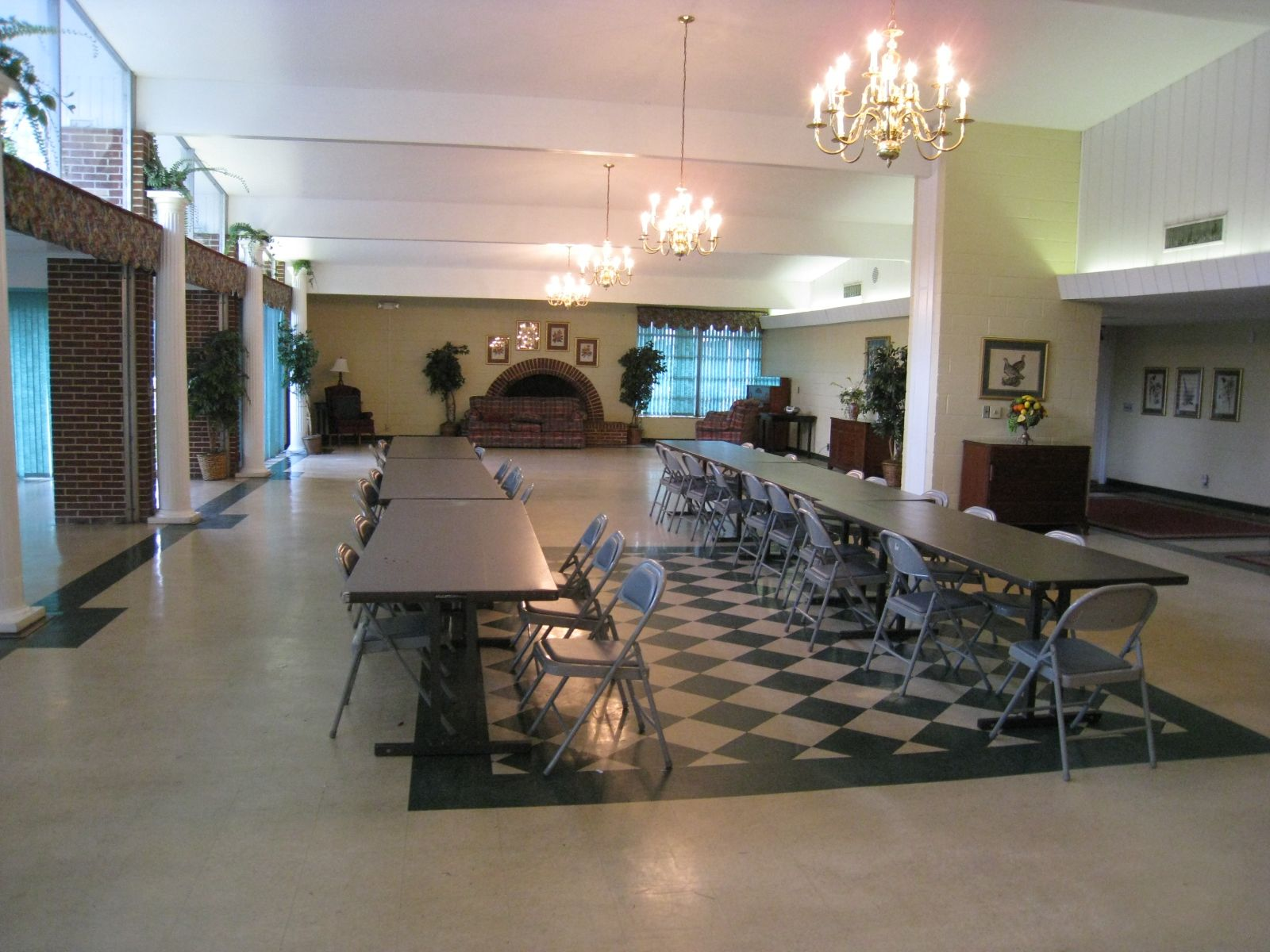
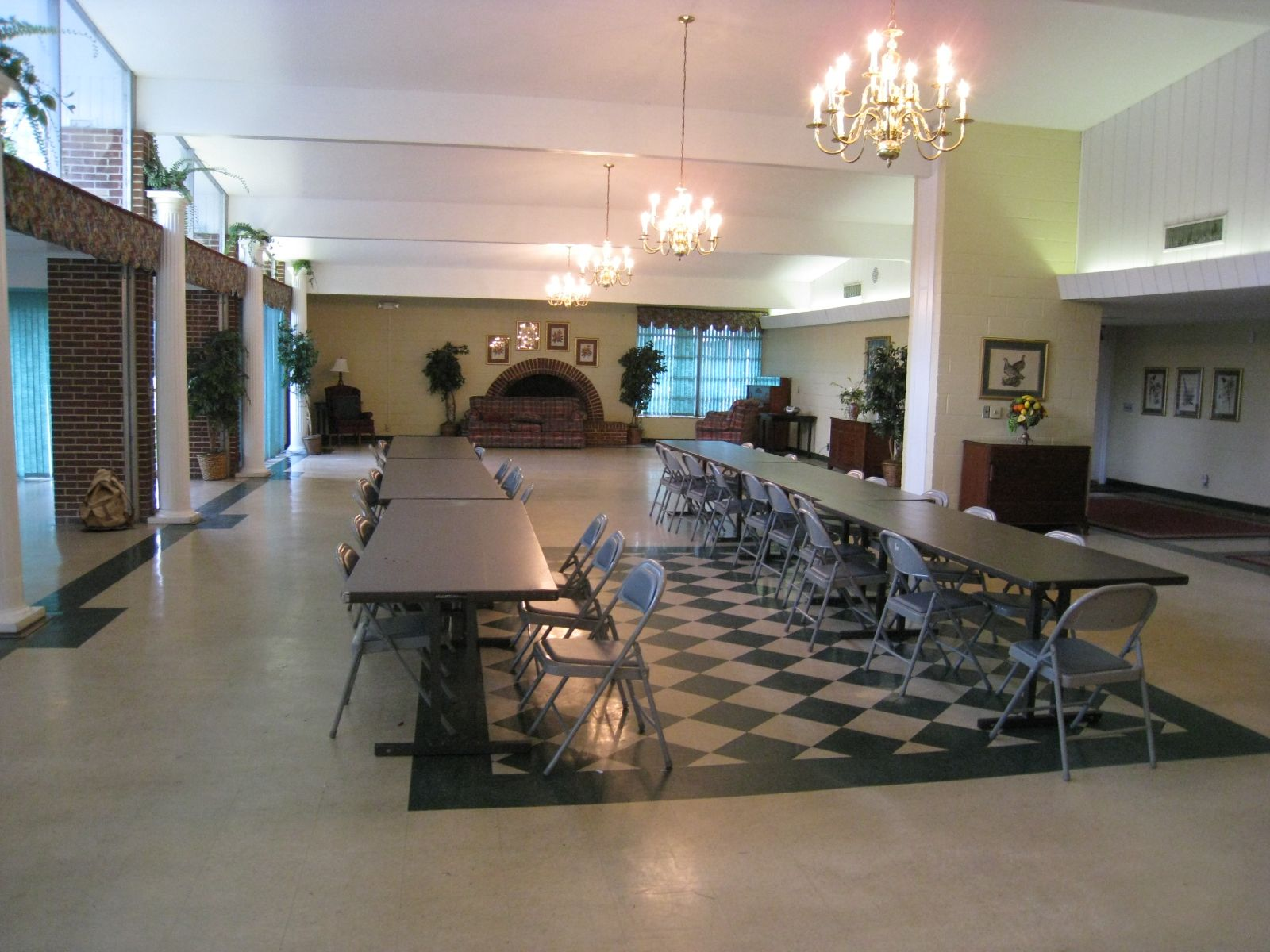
+ backpack [78,466,136,531]
